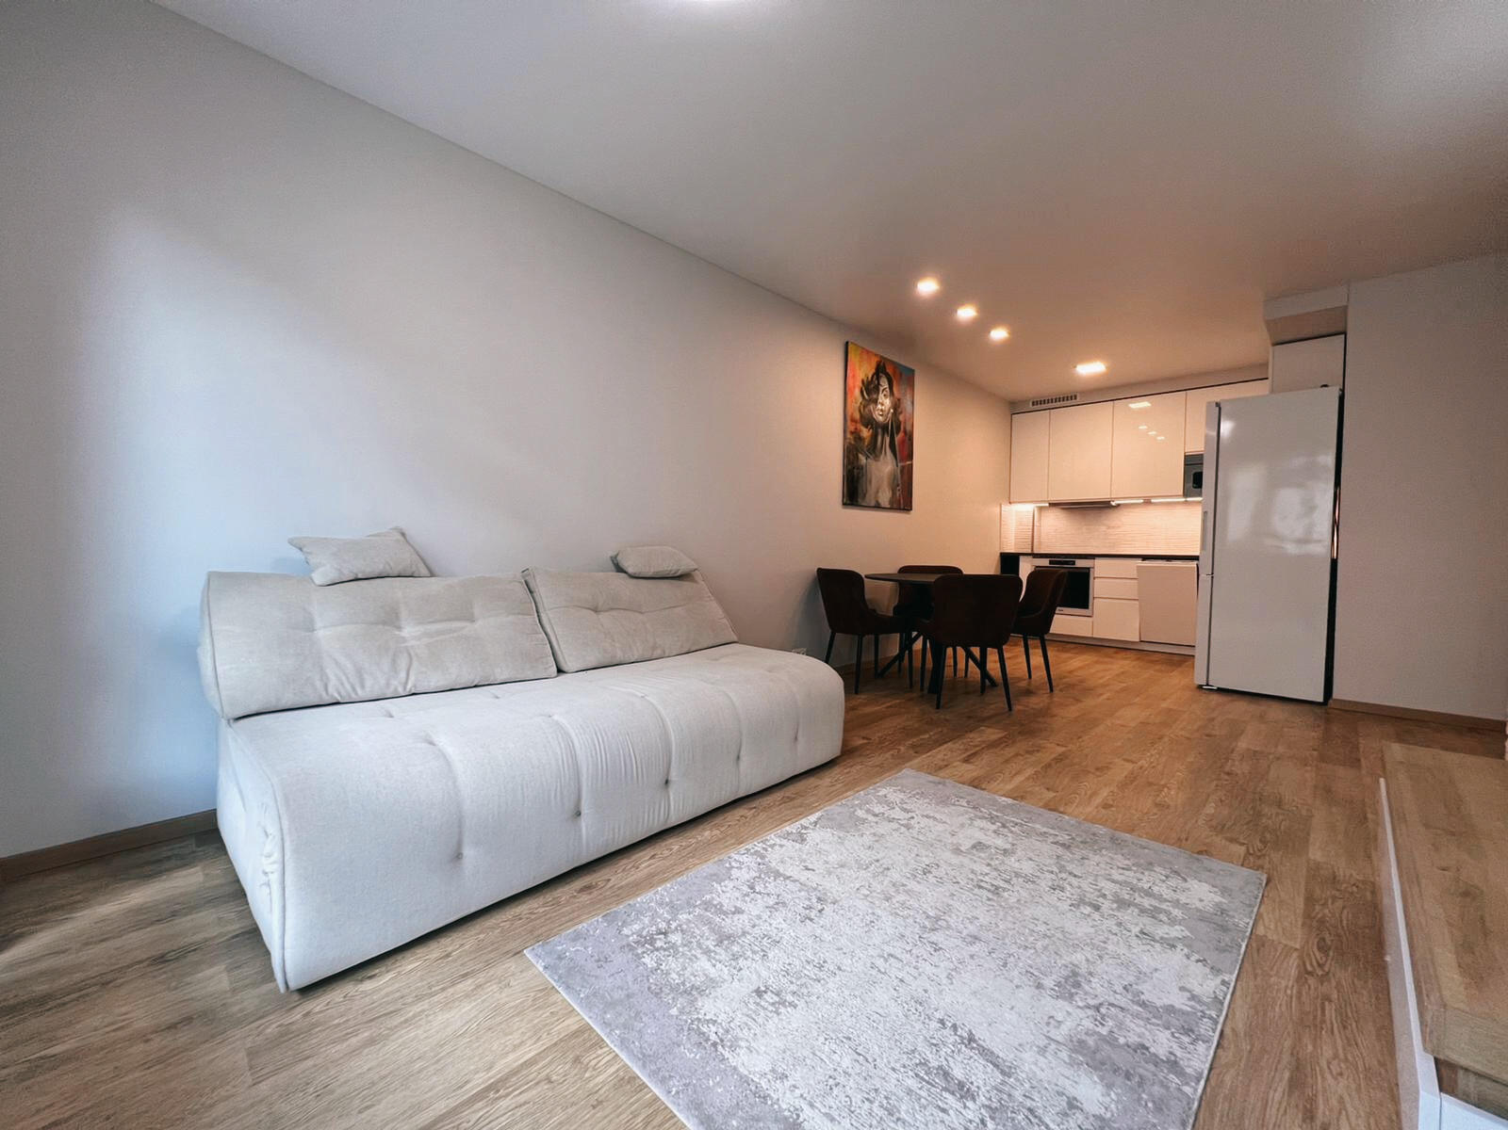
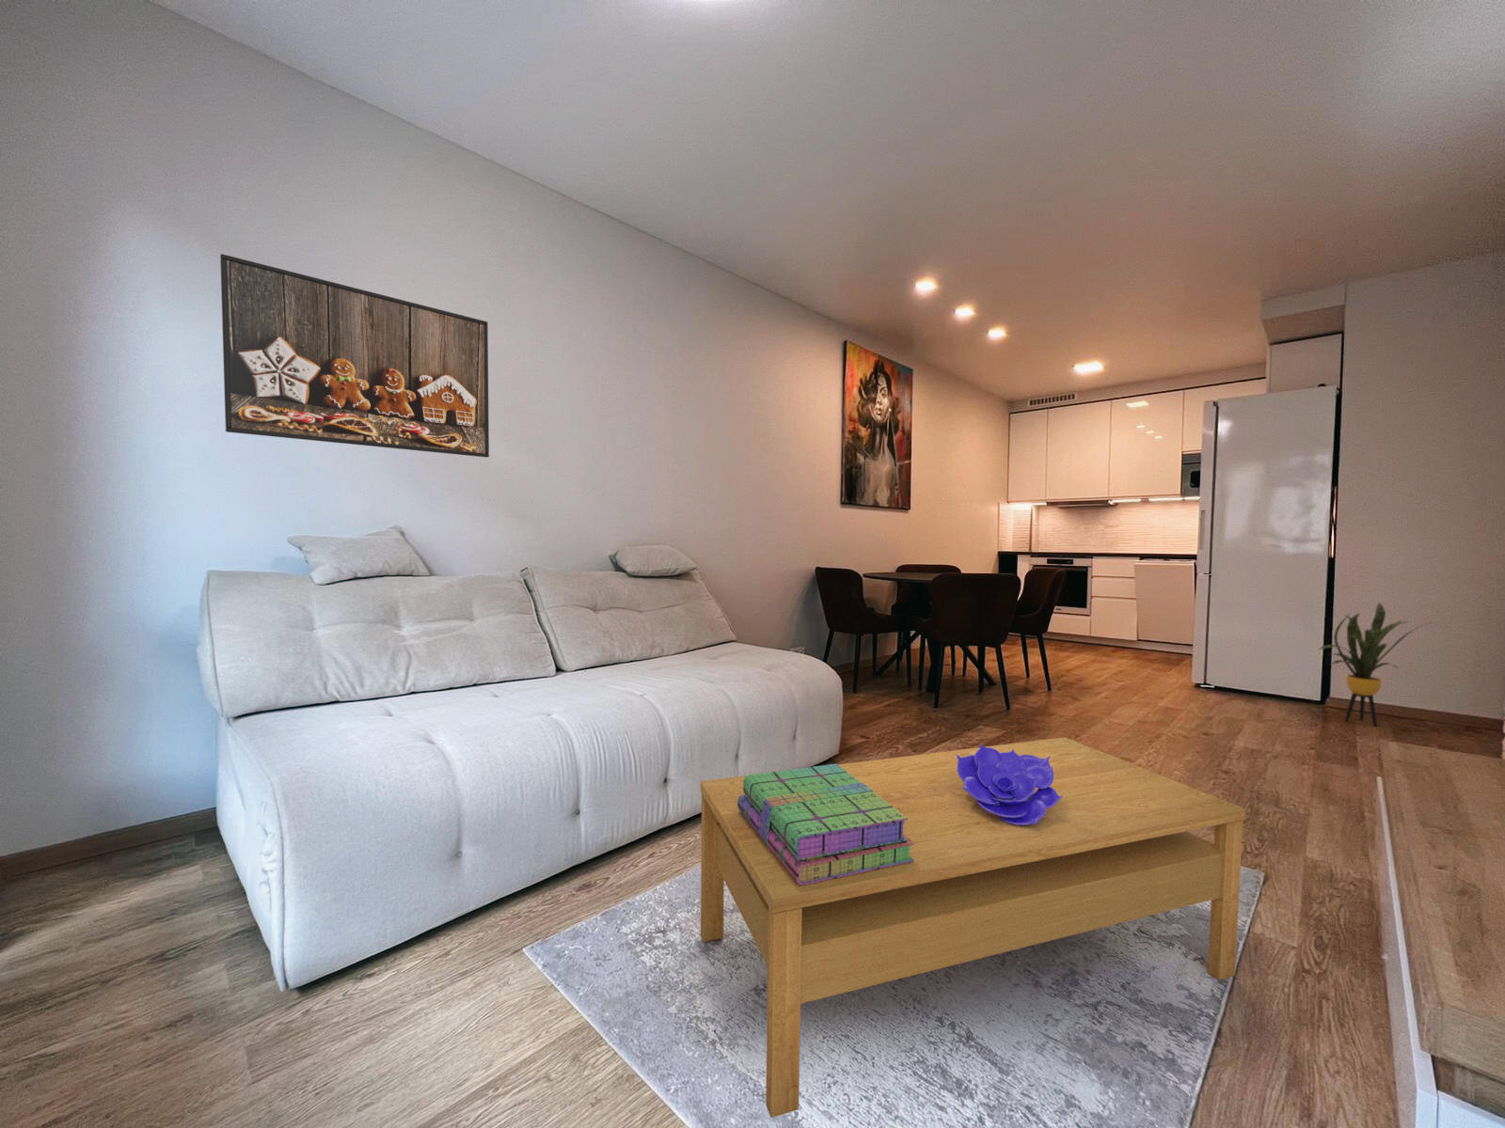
+ house plant [1315,602,1433,726]
+ coffee table [700,736,1247,1119]
+ stack of books [737,762,915,885]
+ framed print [219,252,491,459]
+ decorative bowl [955,744,1063,826]
